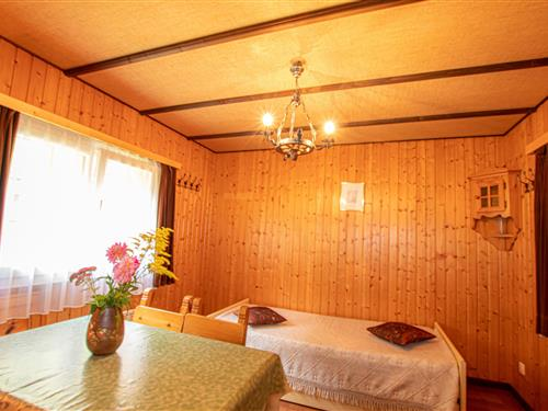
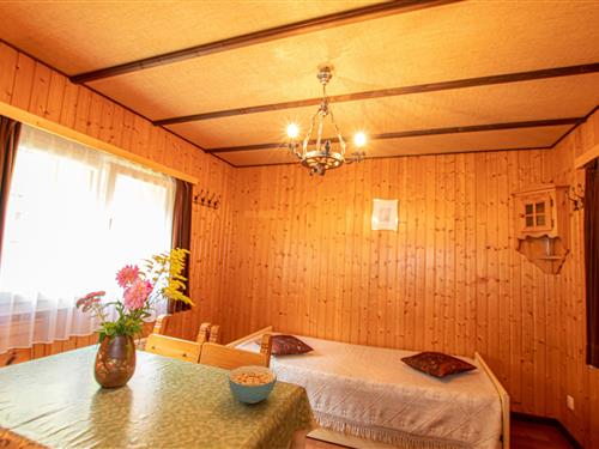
+ cereal bowl [226,364,278,405]
